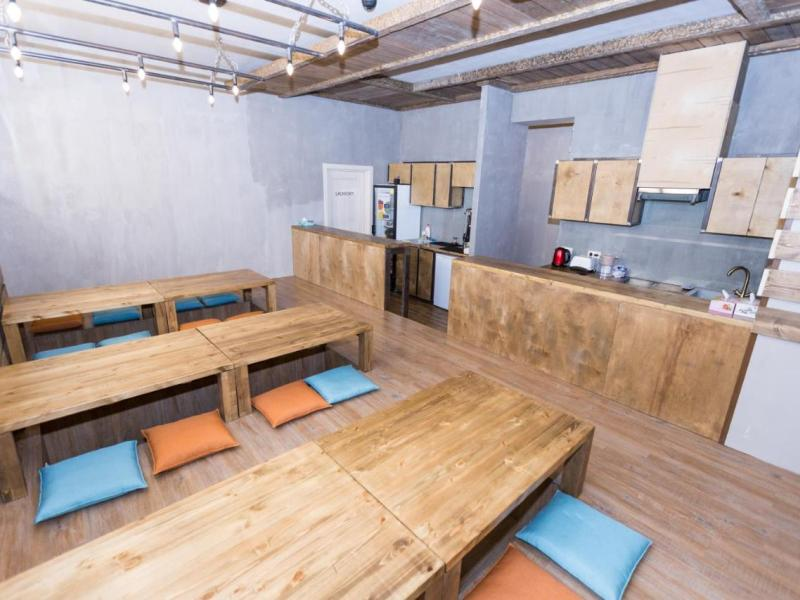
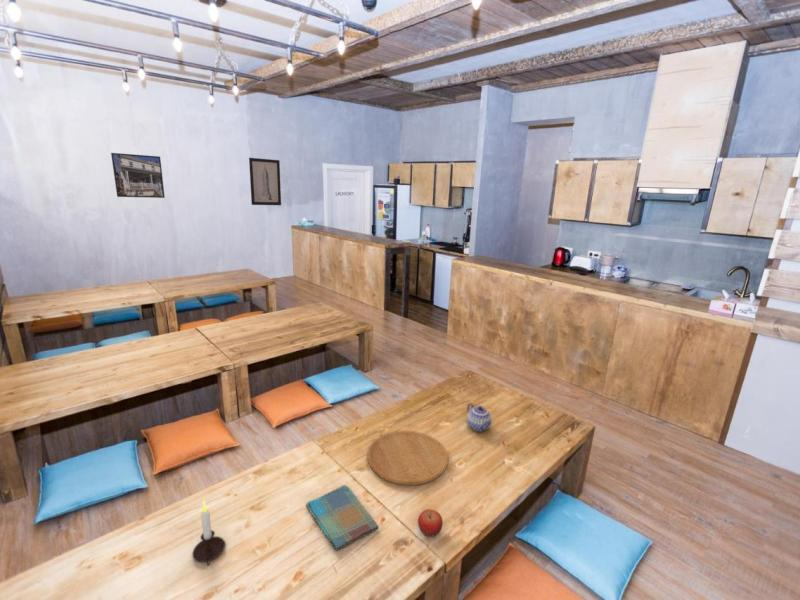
+ dish towel [305,484,380,552]
+ candle [191,498,226,566]
+ cutting board [366,430,449,486]
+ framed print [110,152,166,199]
+ teapot [466,402,494,433]
+ wall art [248,157,282,206]
+ fruit [417,508,444,538]
